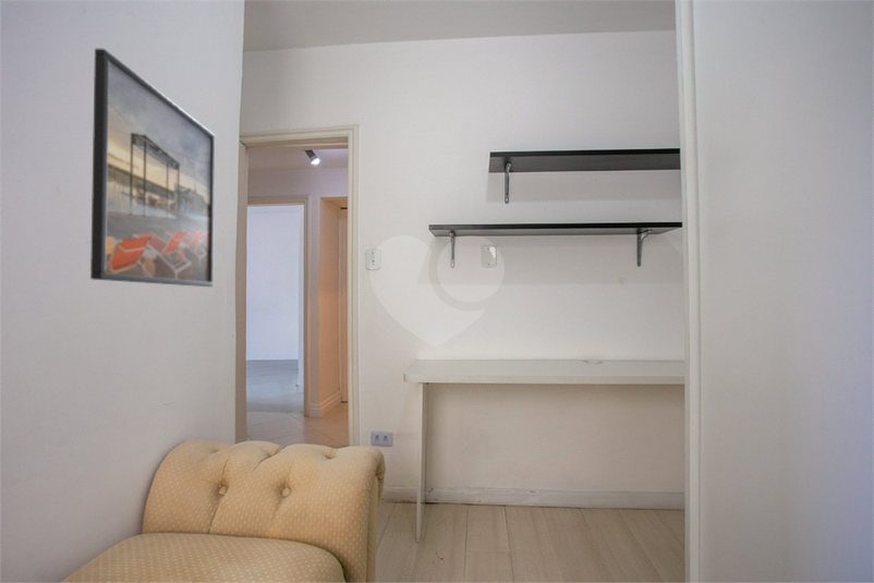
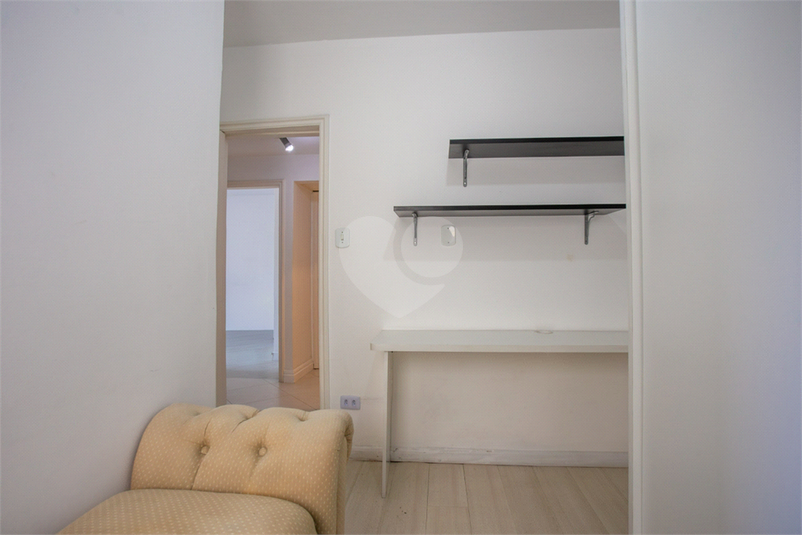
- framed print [89,48,216,288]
